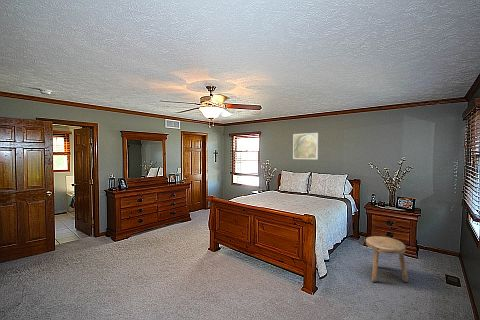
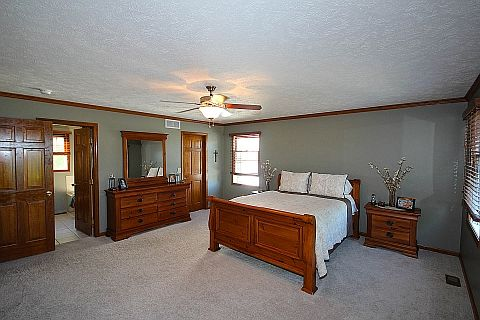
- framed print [292,132,319,160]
- stool [365,235,409,283]
